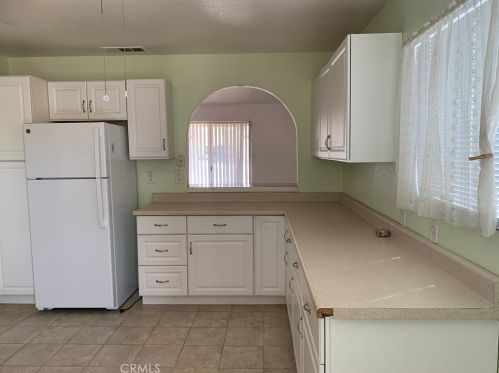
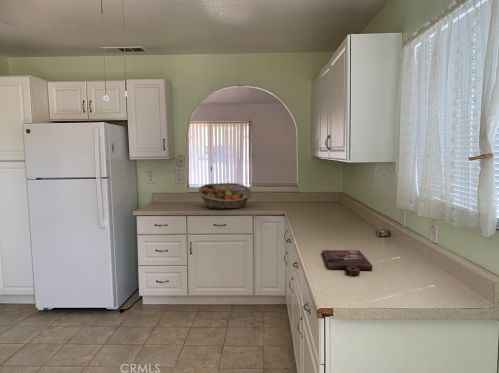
+ fruit basket [197,182,253,210]
+ cutting board [321,249,373,276]
